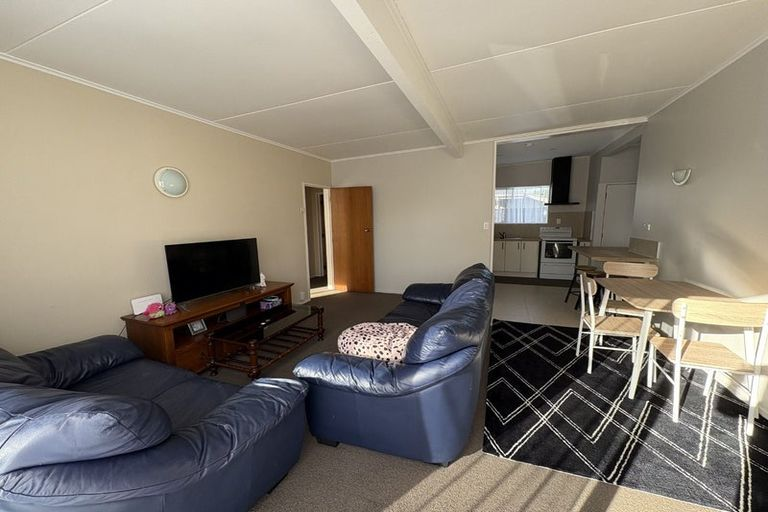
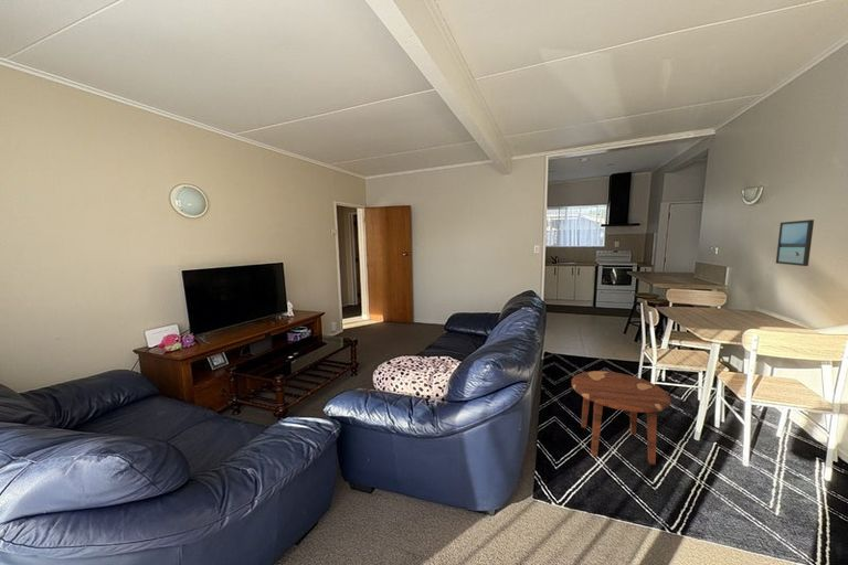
+ side table [571,370,672,466]
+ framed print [775,218,815,267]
